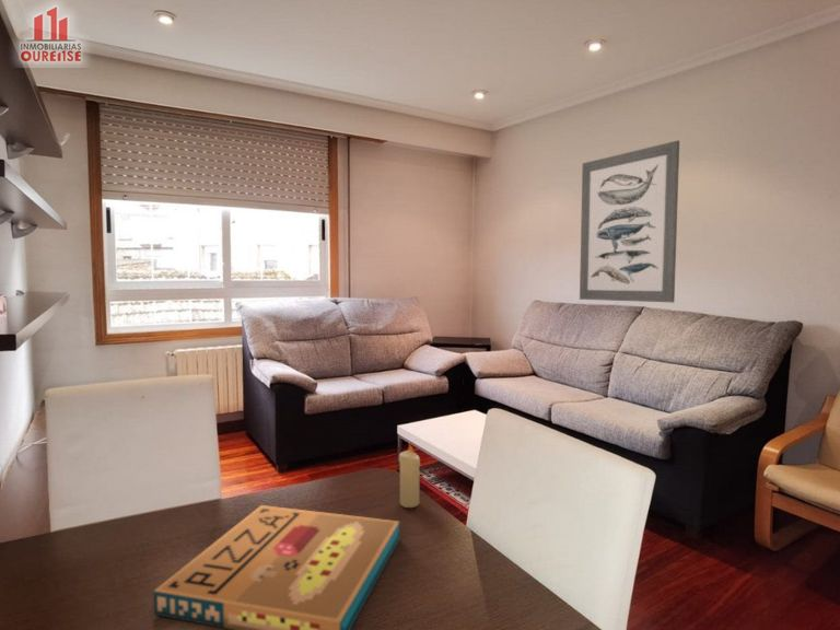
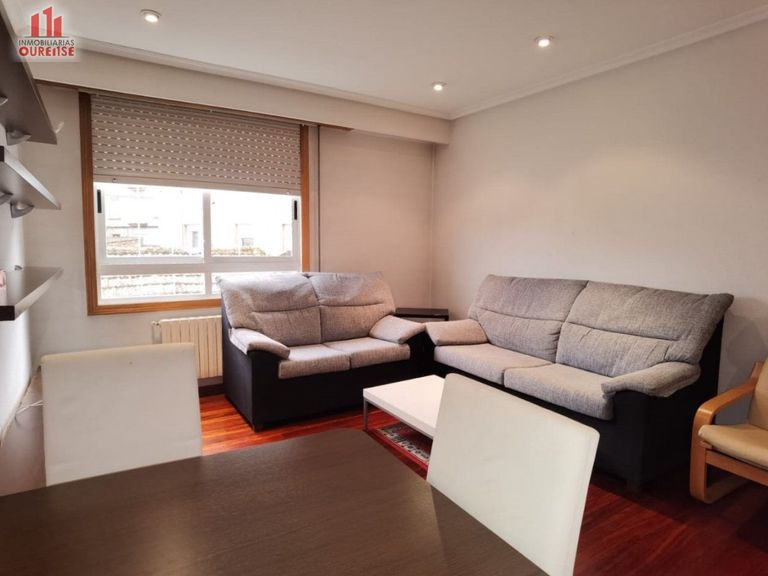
- candle [398,442,421,509]
- wall art [579,139,680,304]
- pizza box [152,504,400,630]
